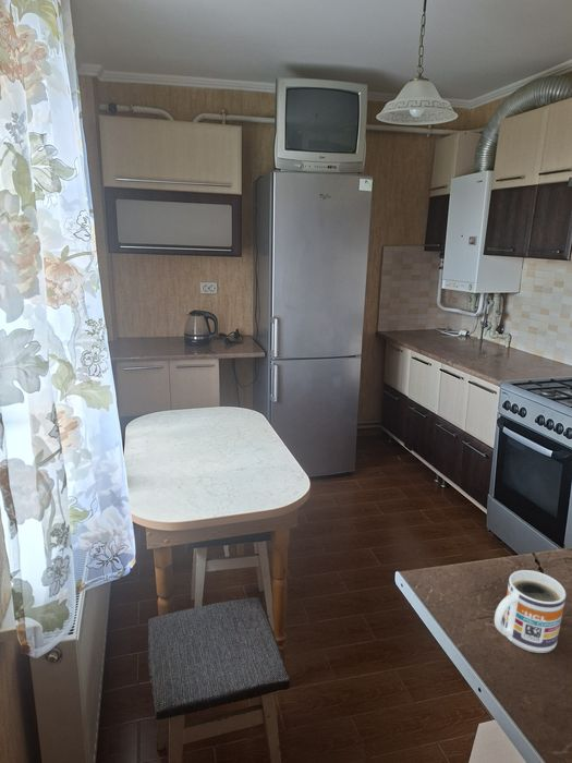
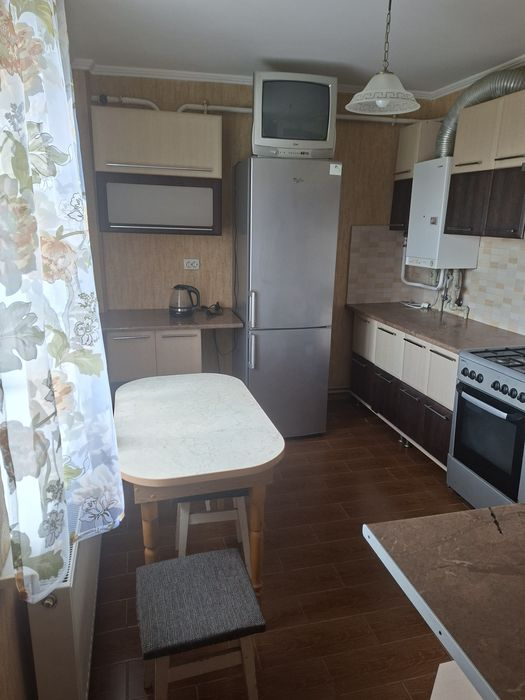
- mug [494,569,567,654]
